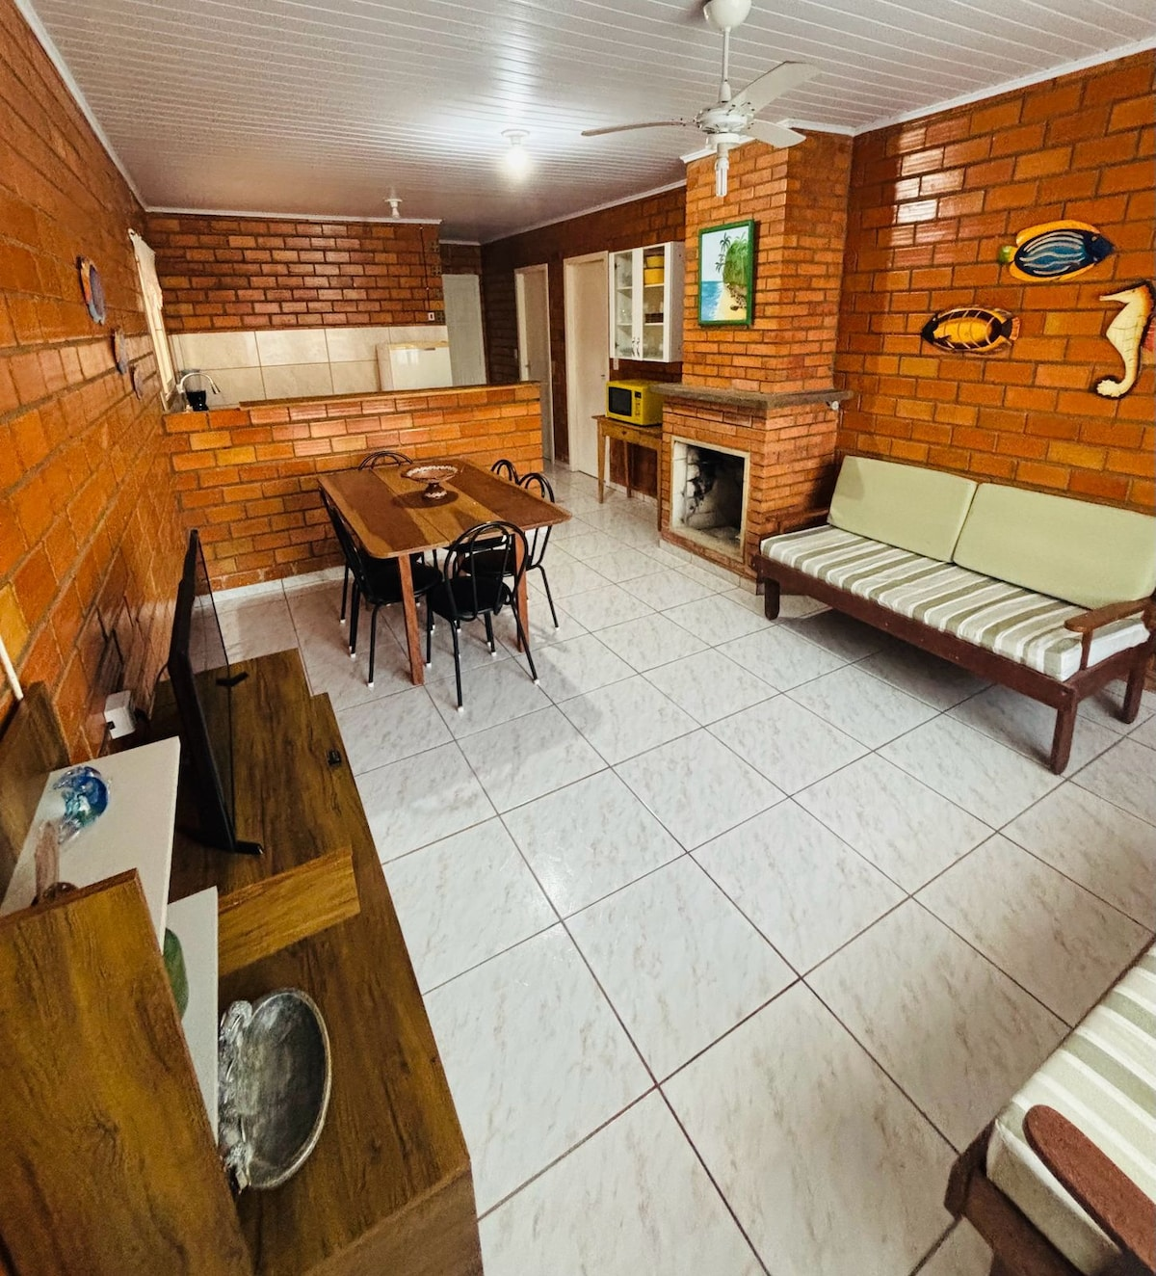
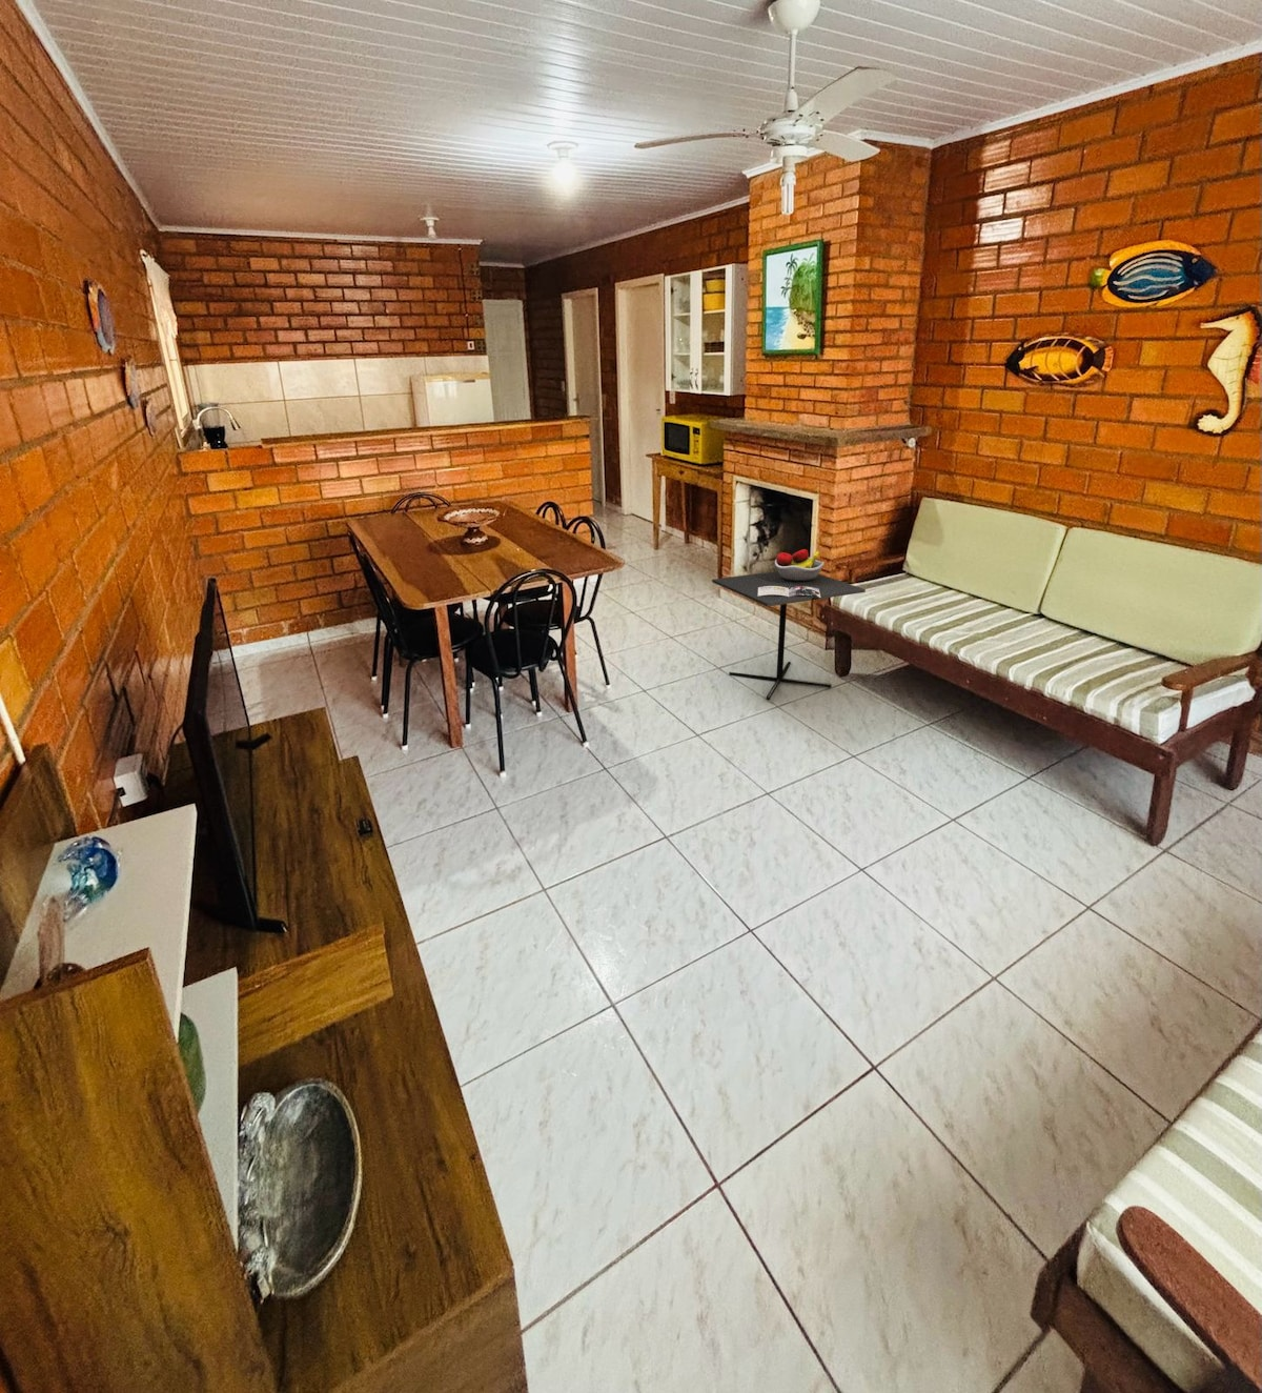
+ kitchen table [711,548,866,700]
